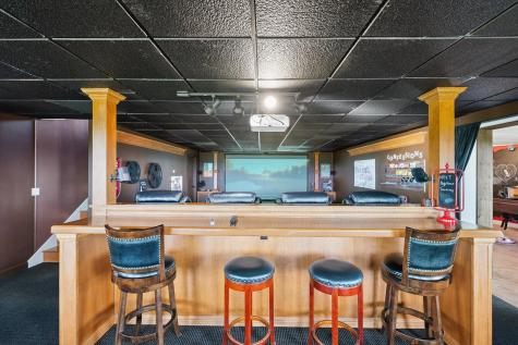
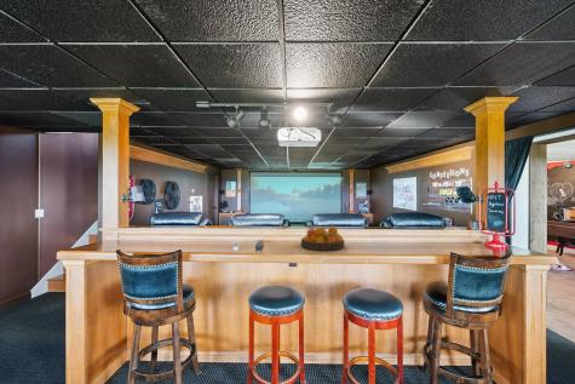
+ fruit bowl [300,225,346,252]
